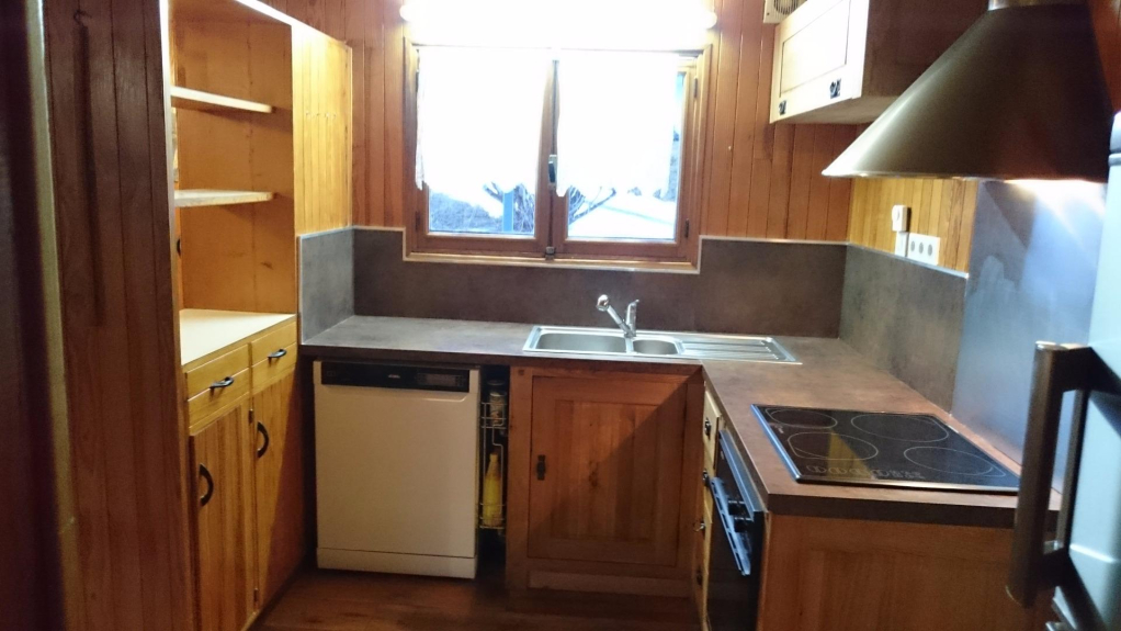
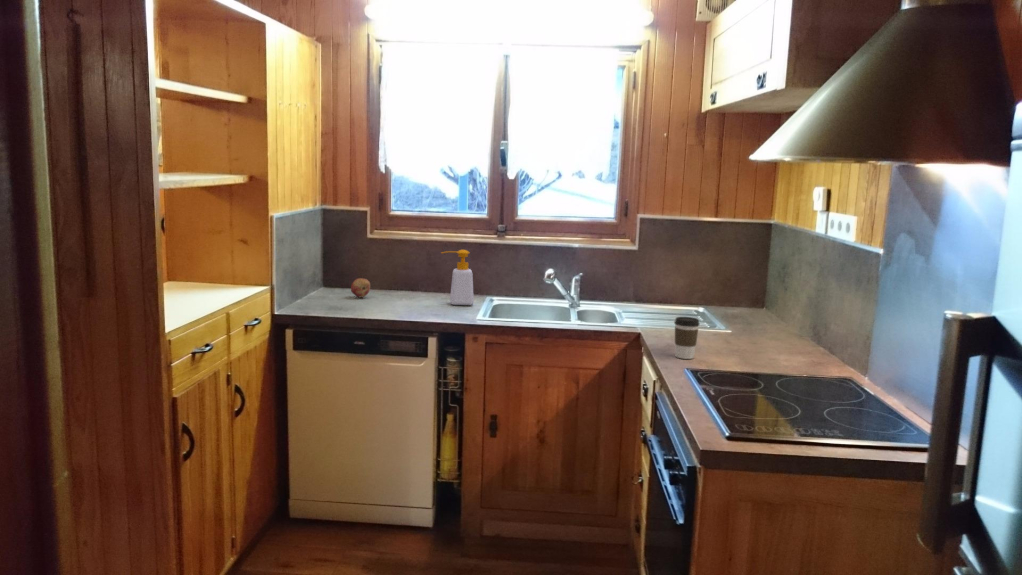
+ soap bottle [440,249,475,306]
+ coffee cup [673,316,700,360]
+ fruit [350,277,371,299]
